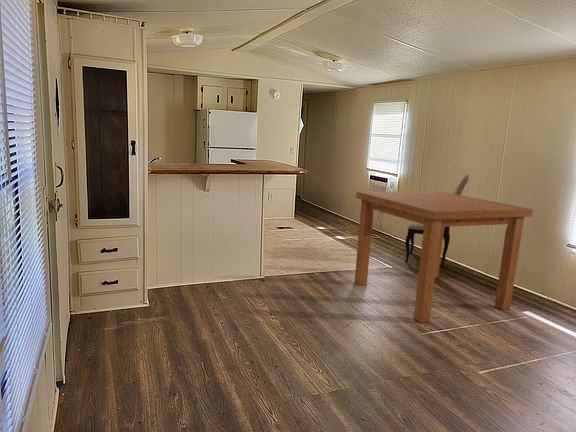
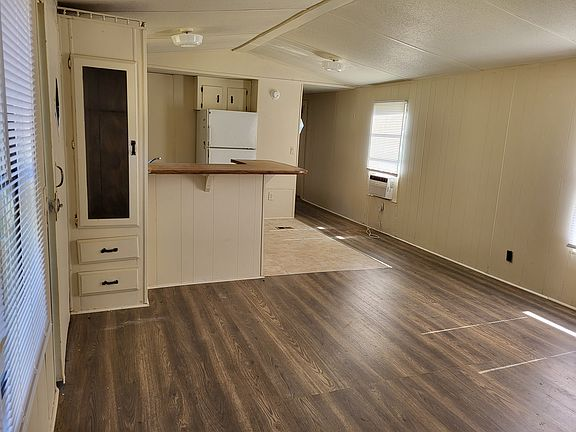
- dining table [354,191,534,324]
- dining chair [404,173,470,268]
